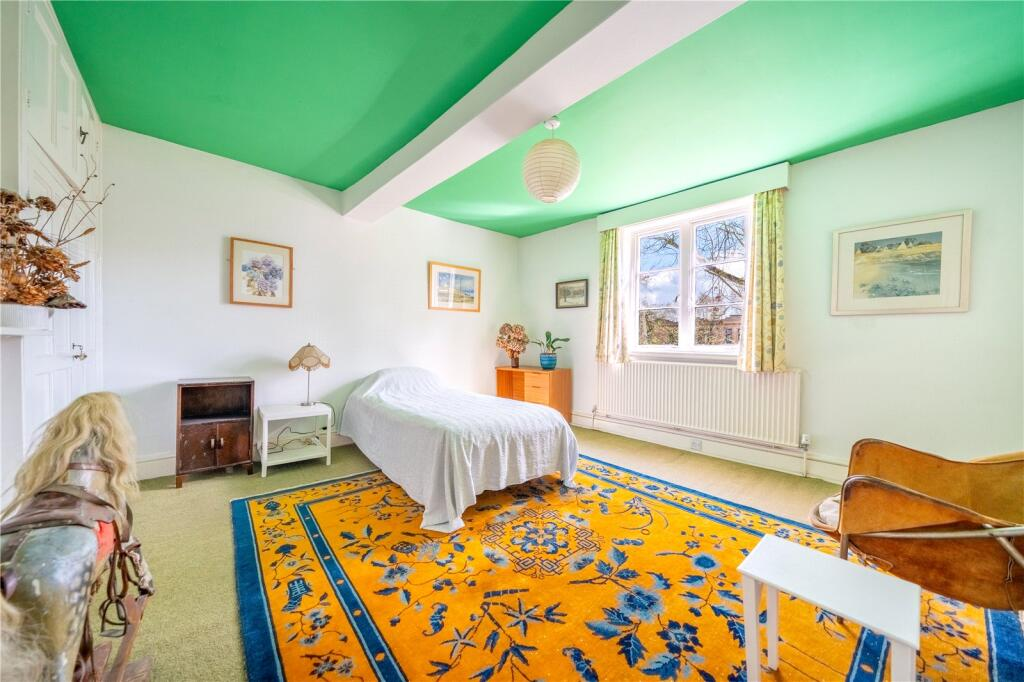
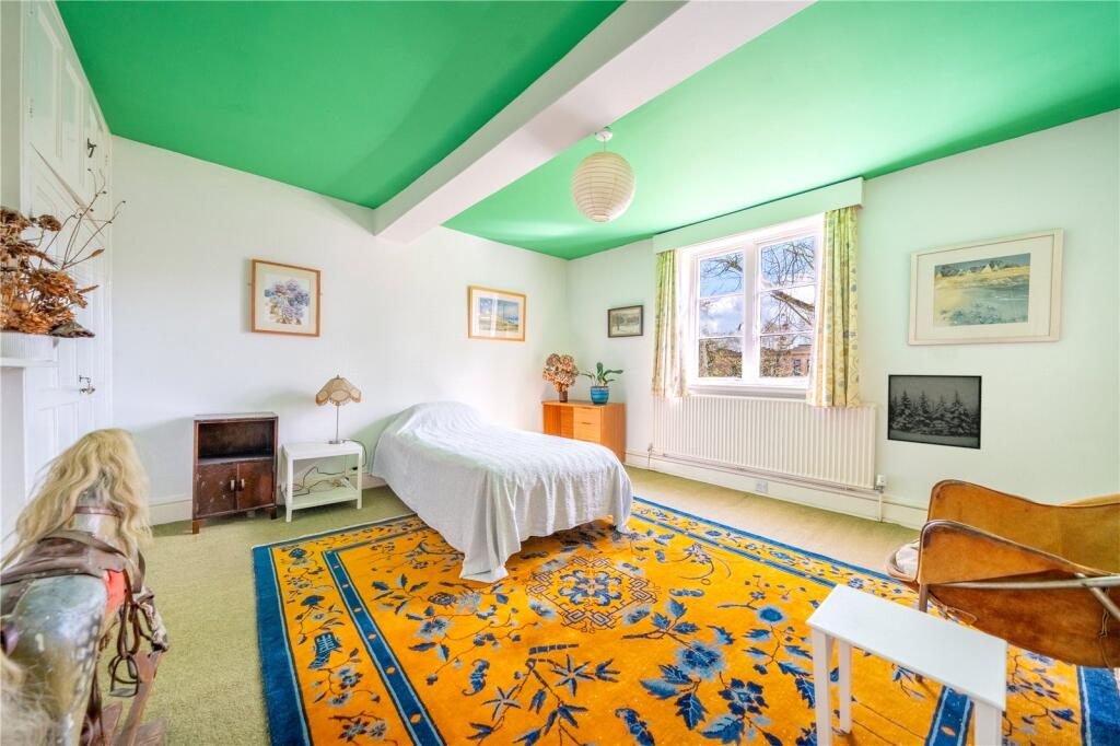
+ wall art [886,373,983,451]
